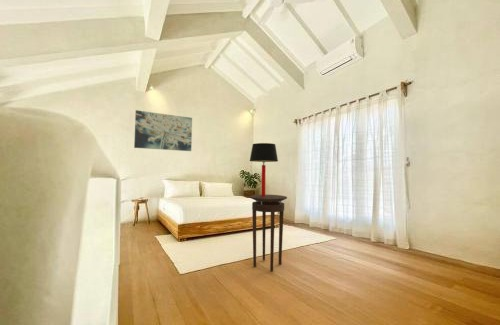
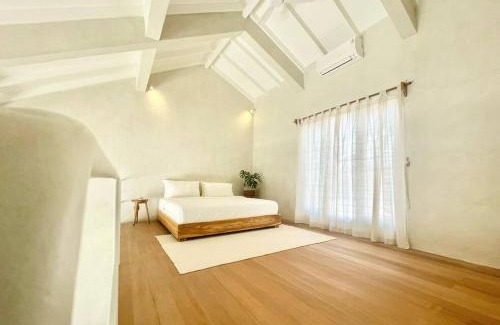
- table lamp [249,142,279,197]
- stool [249,194,288,272]
- wall art [133,109,193,152]
